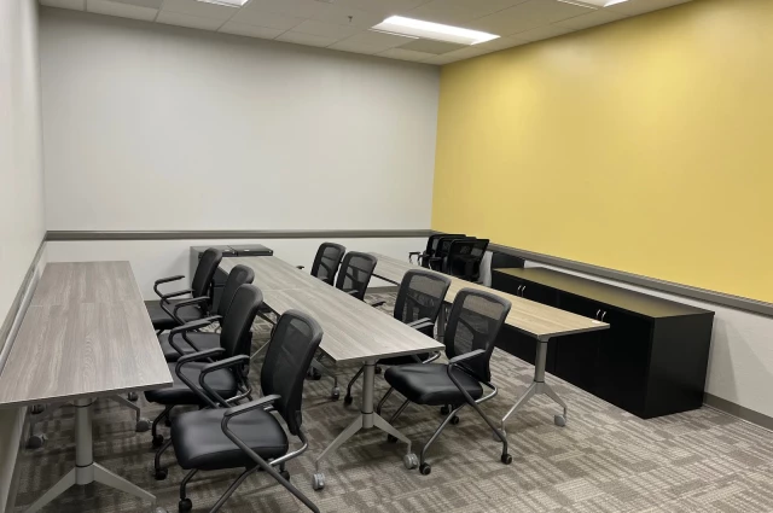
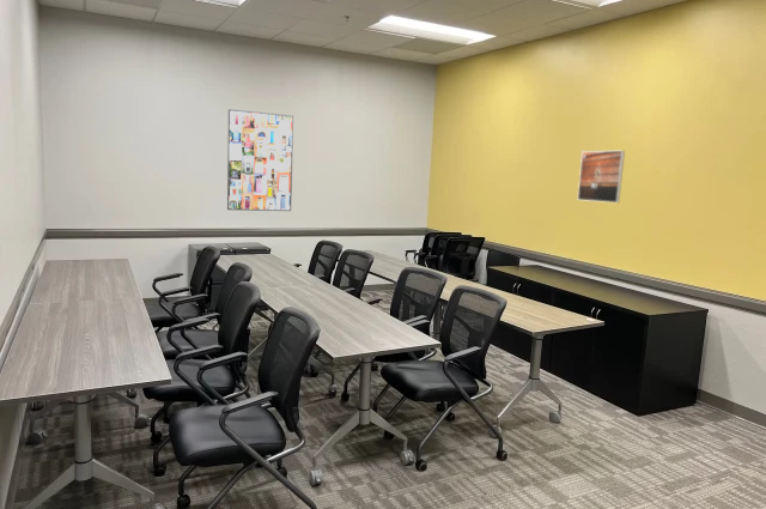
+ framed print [226,108,294,212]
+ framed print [577,150,626,204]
